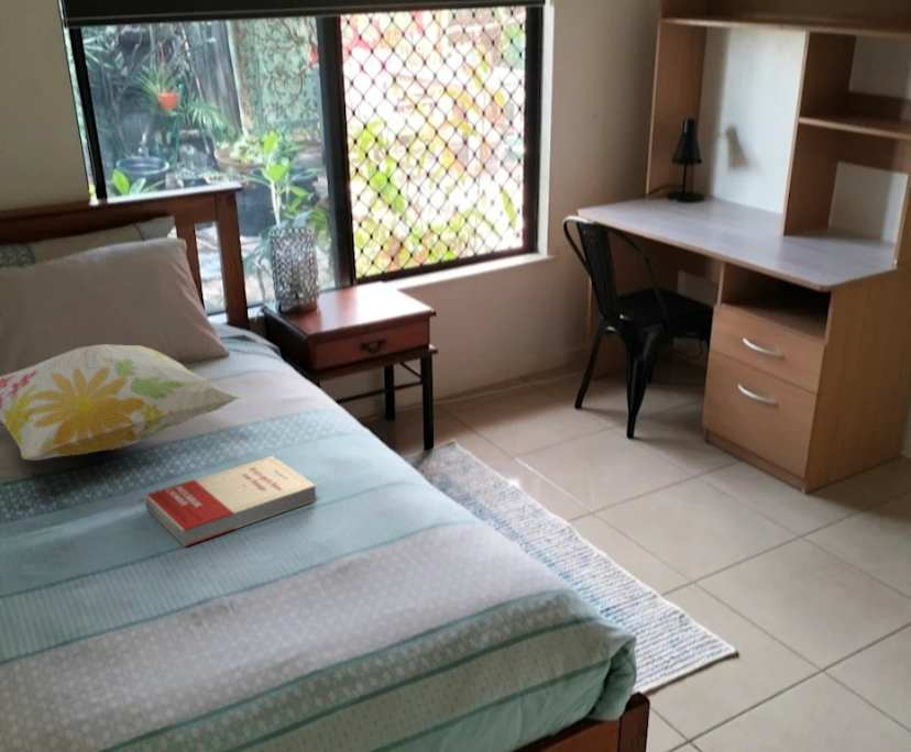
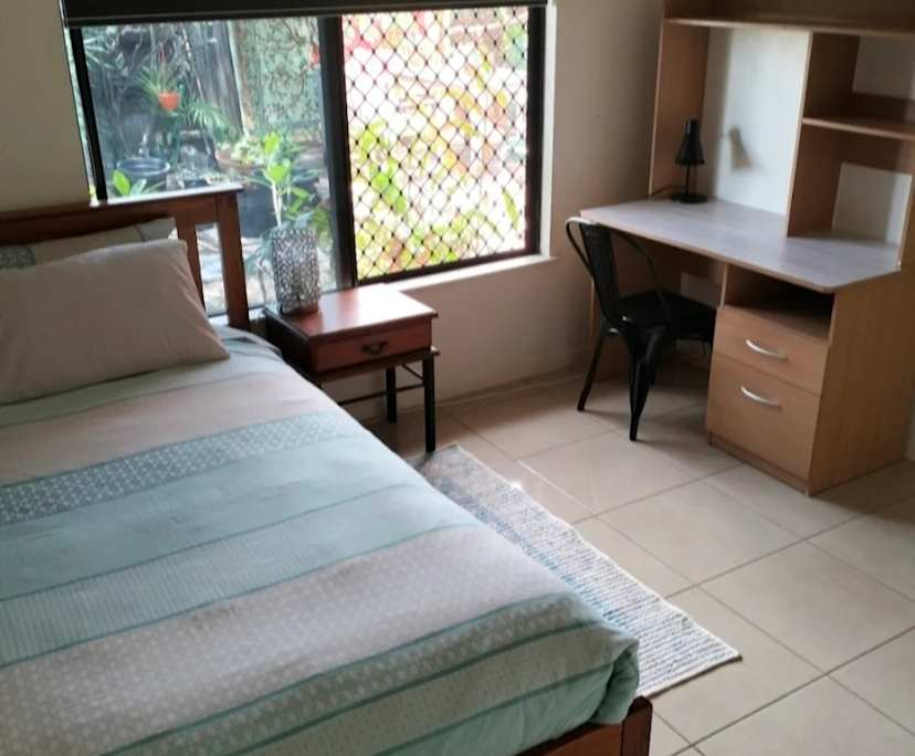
- decorative pillow [0,343,241,462]
- book [143,455,318,548]
